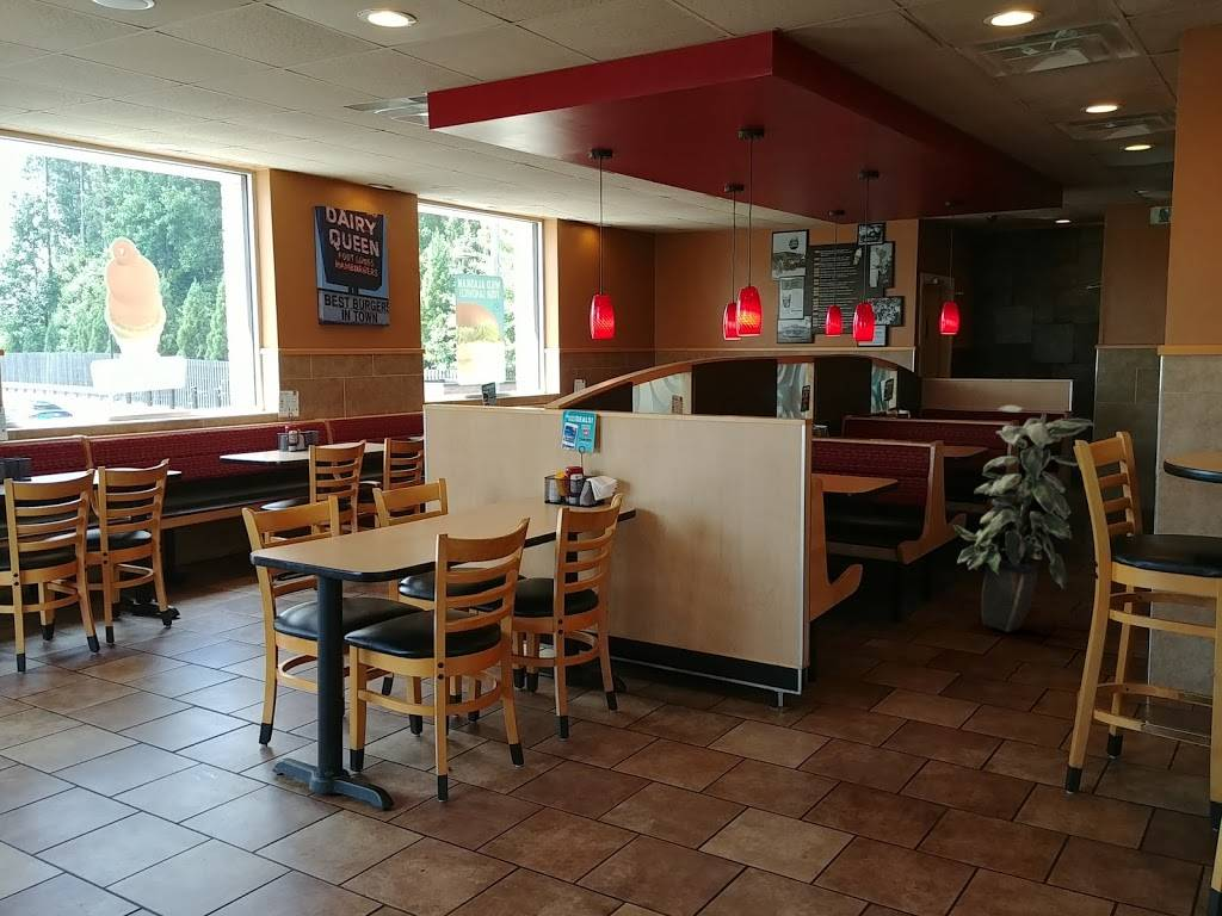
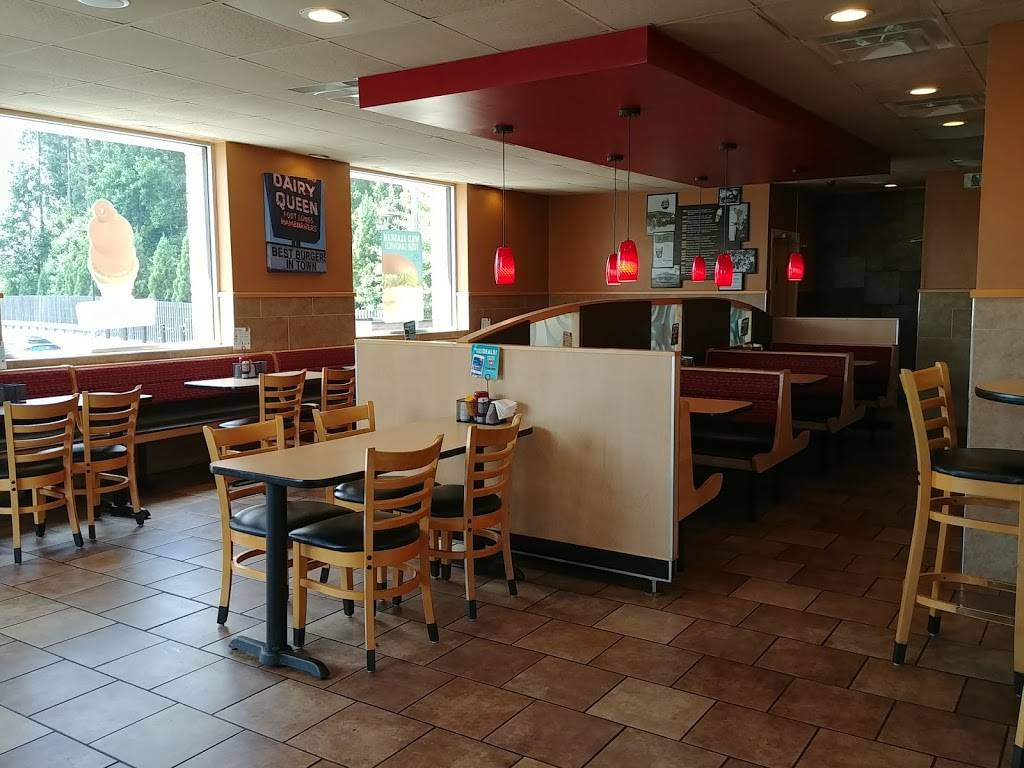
- indoor plant [952,404,1096,633]
